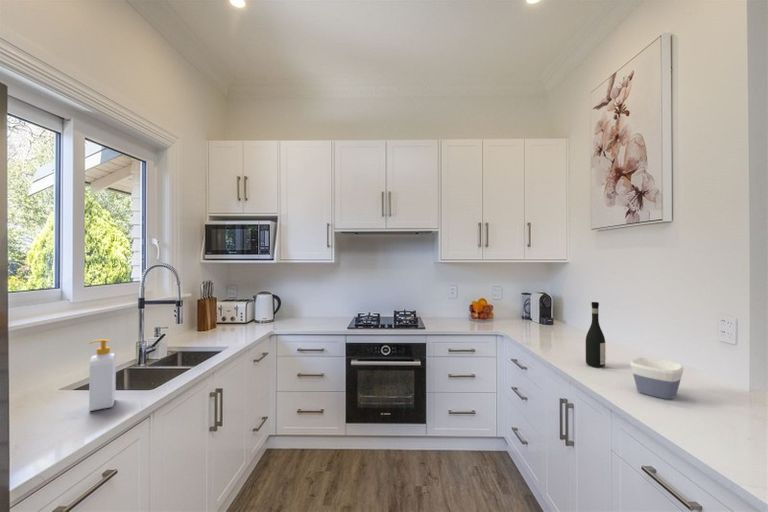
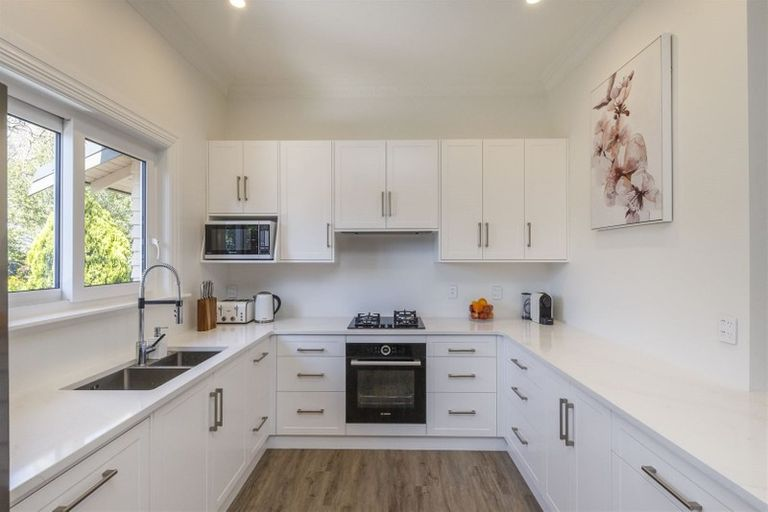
- bowl [629,356,684,400]
- wine bottle [585,301,606,368]
- soap bottle [88,338,117,412]
